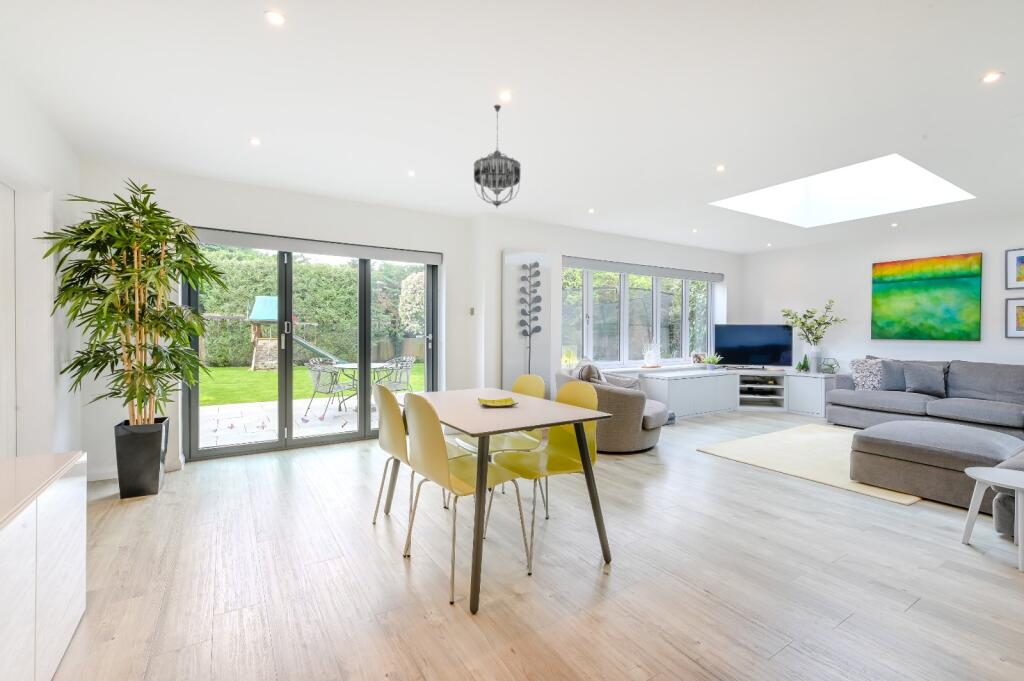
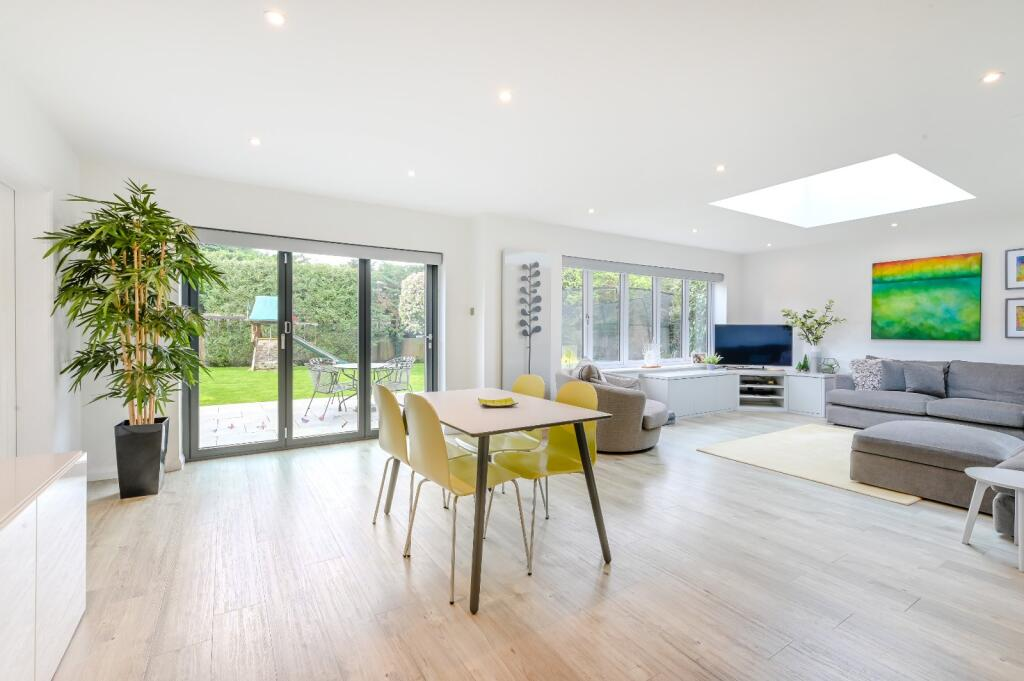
- chandelier [473,104,522,209]
